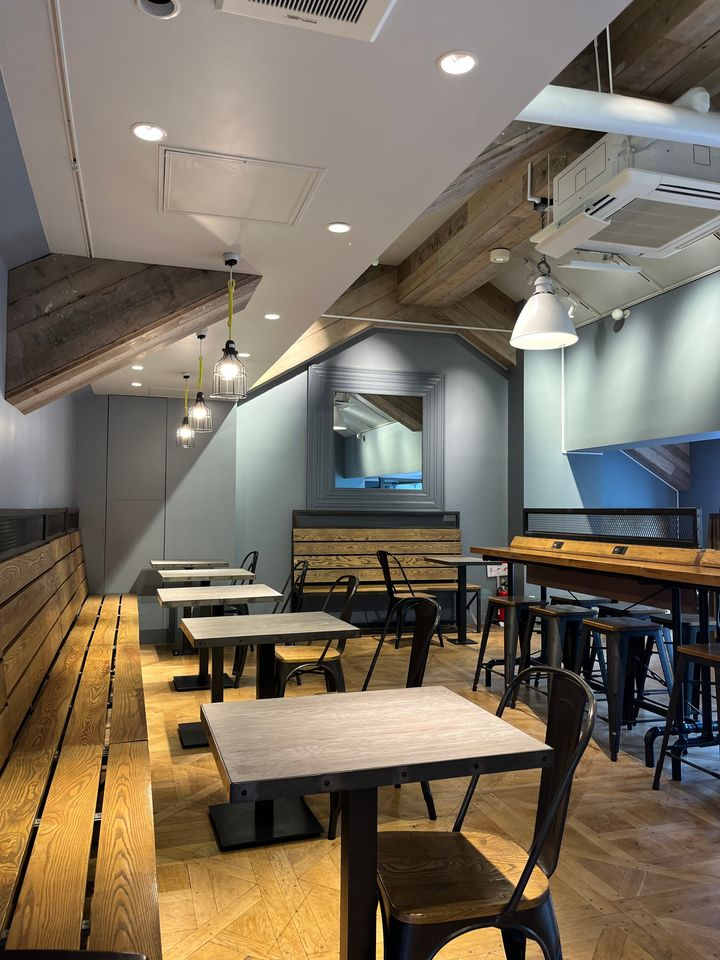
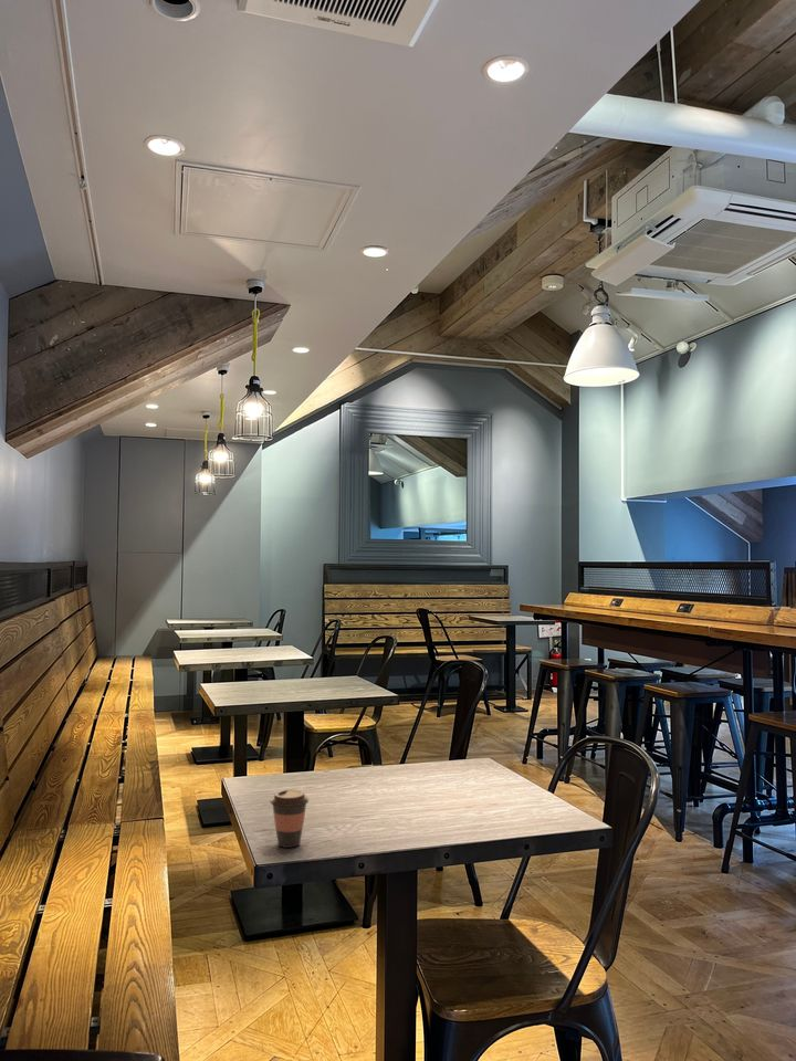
+ coffee cup [269,788,310,849]
